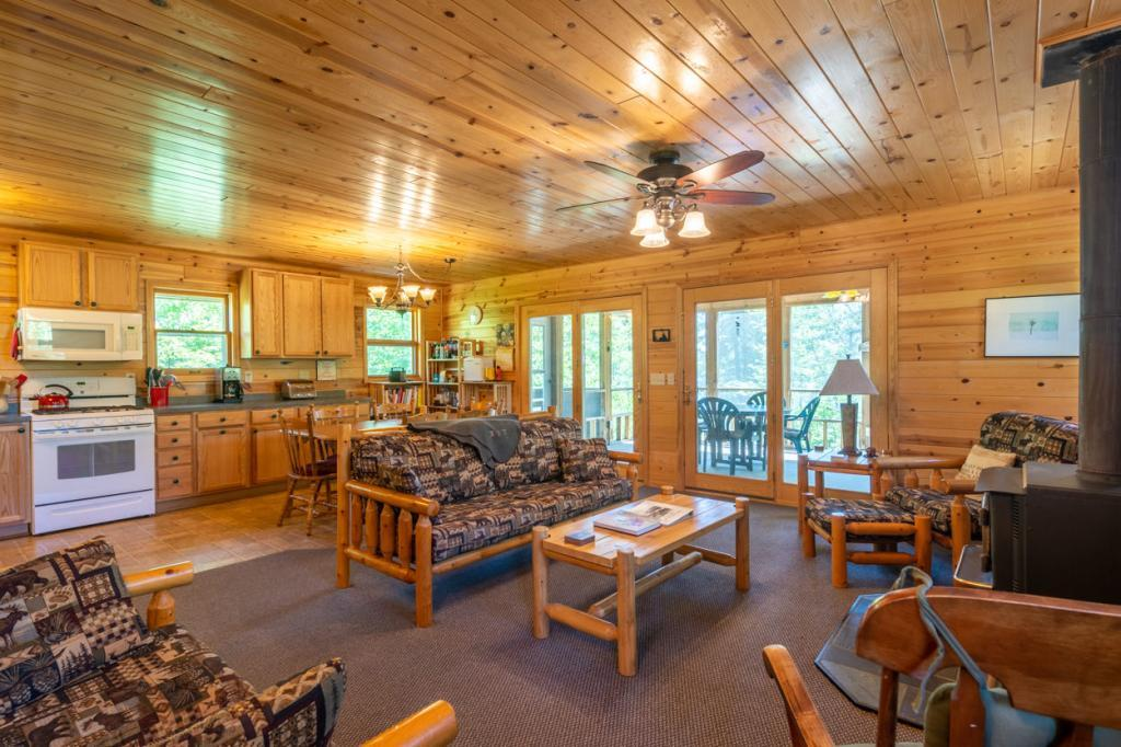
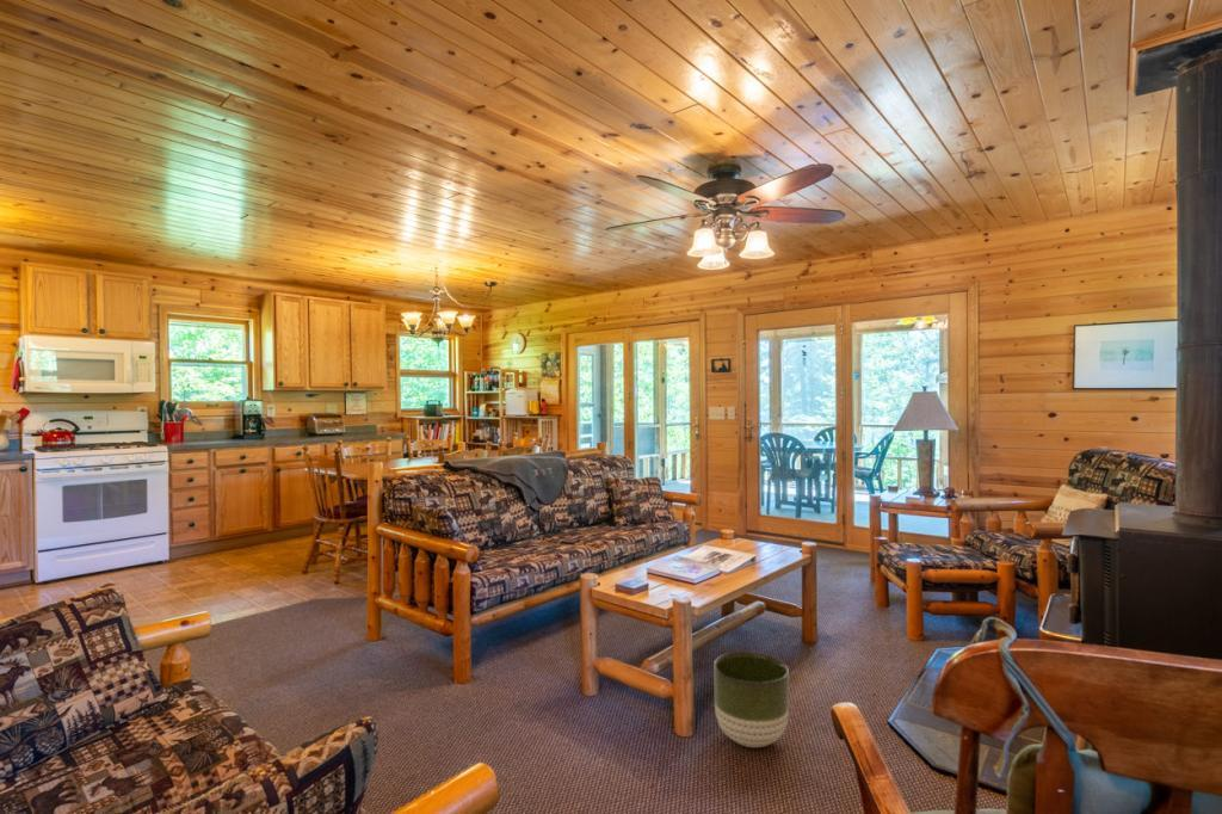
+ planter [712,650,790,748]
